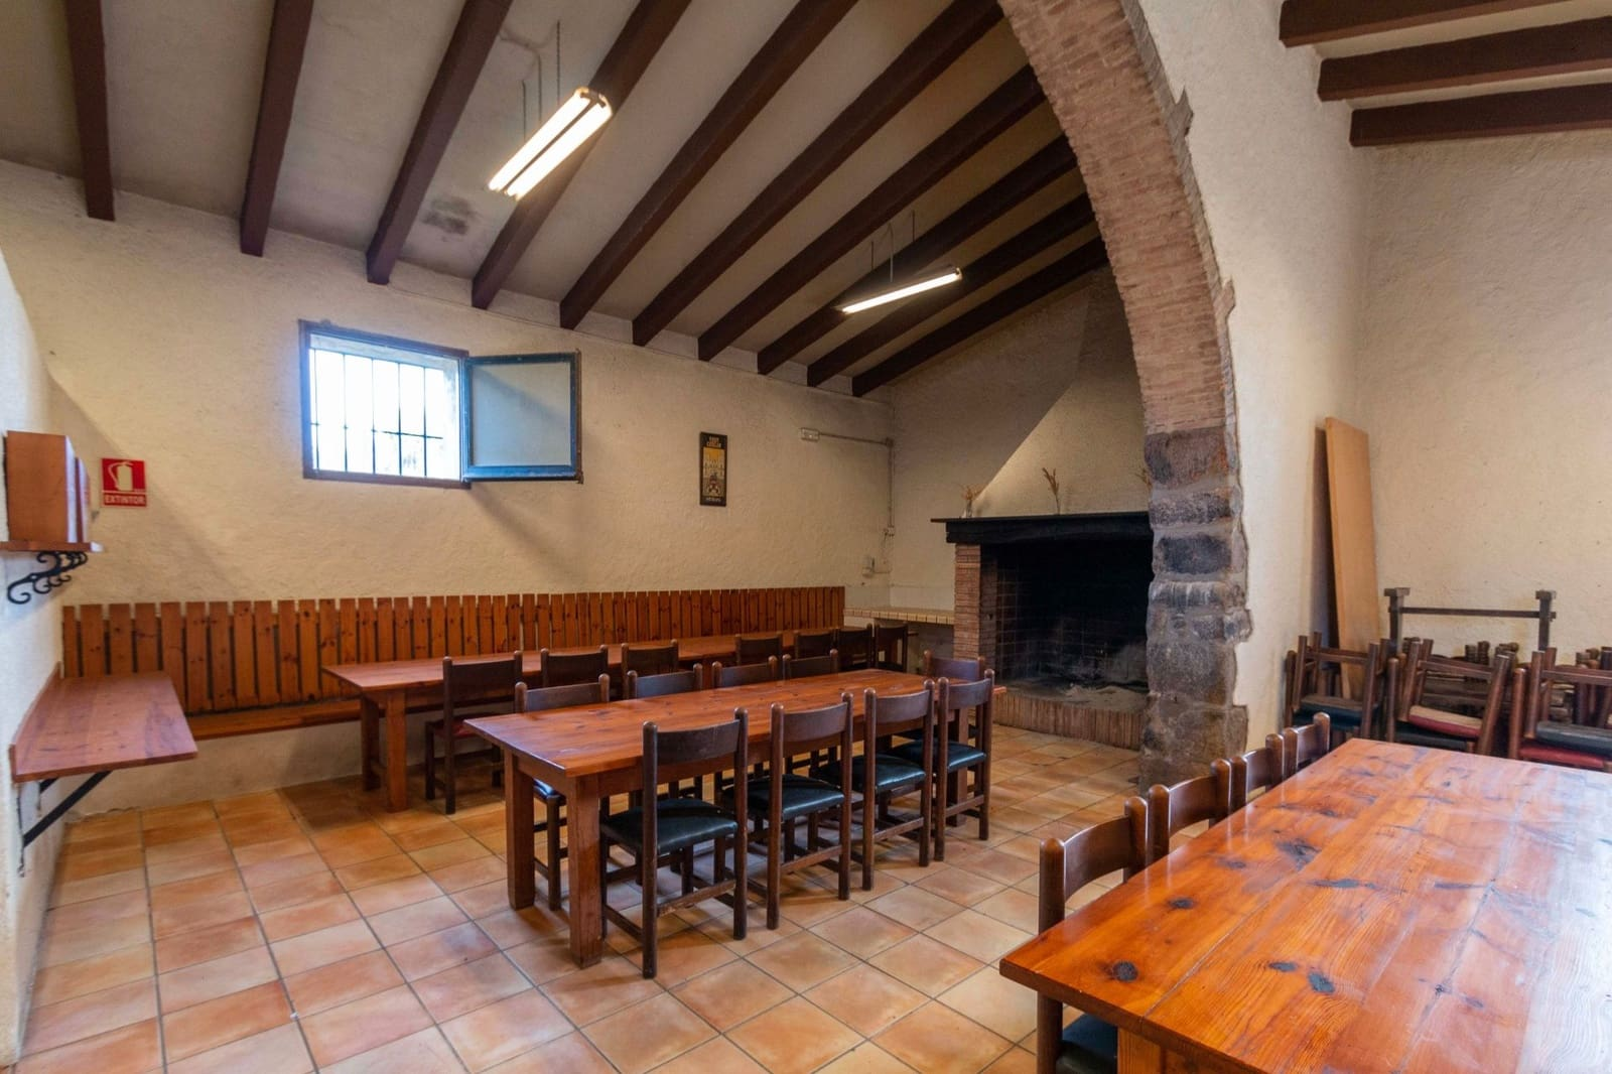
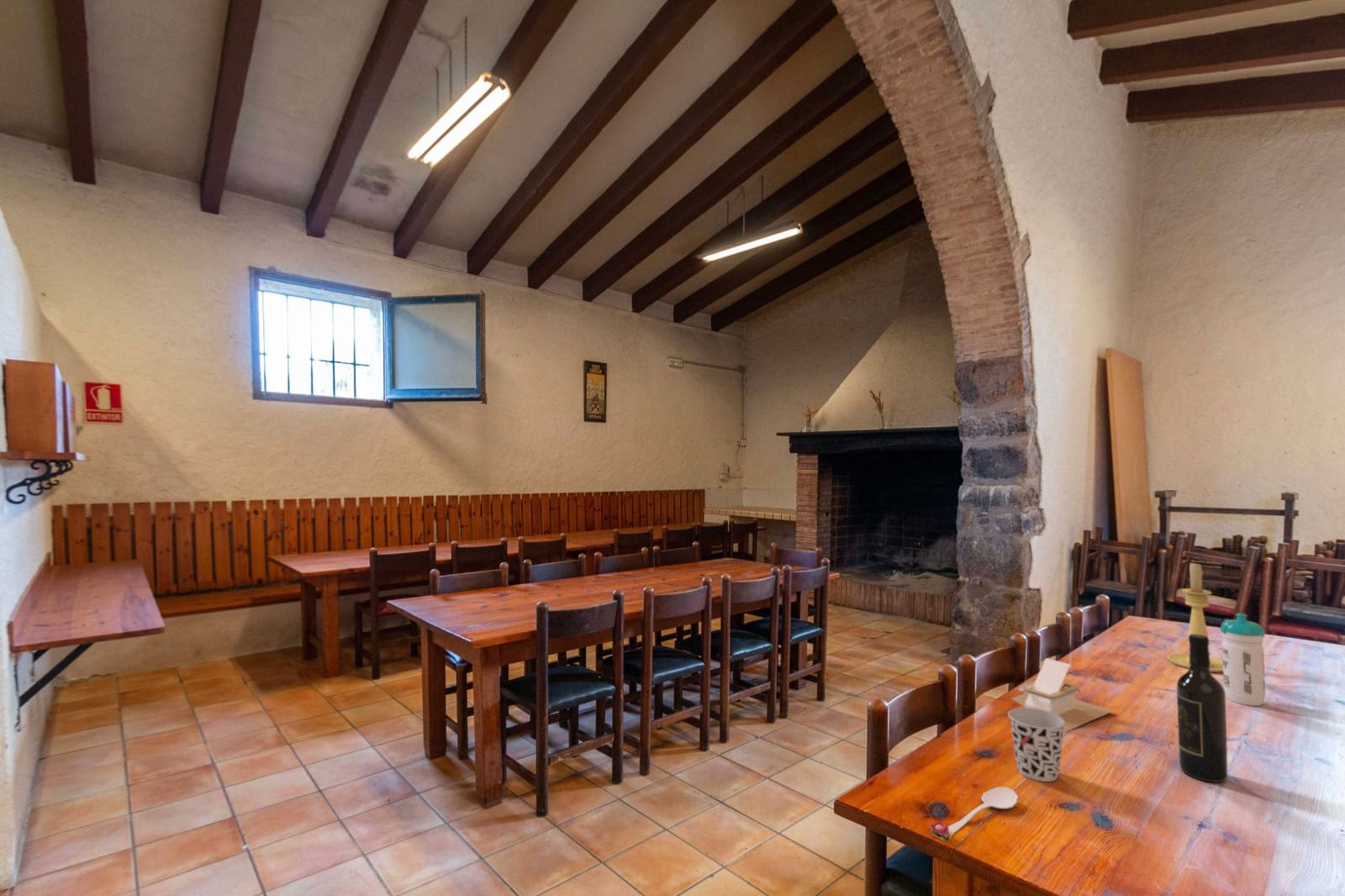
+ spoon [928,786,1019,842]
+ cup [1007,707,1065,783]
+ napkin holder [1010,657,1115,733]
+ candle holder [1167,561,1223,673]
+ water bottle [1220,613,1266,707]
+ wine bottle [1176,635,1229,783]
